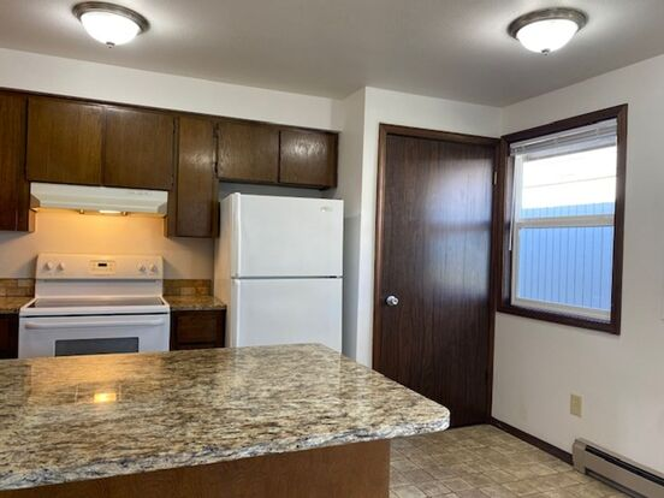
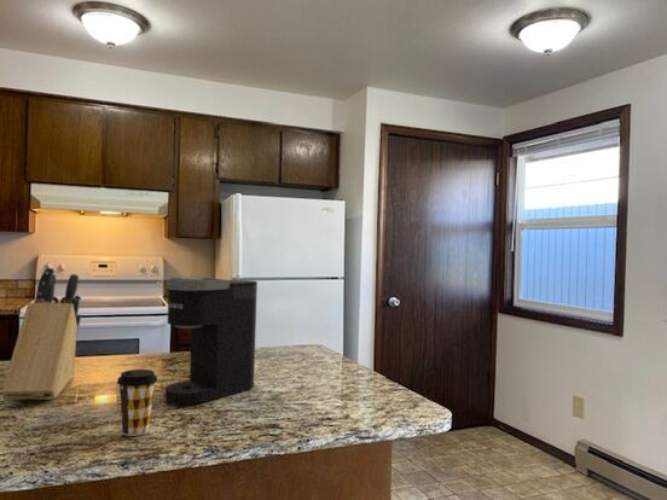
+ coffee cup [116,368,158,437]
+ coffee maker [164,275,259,406]
+ knife block [0,266,82,402]
